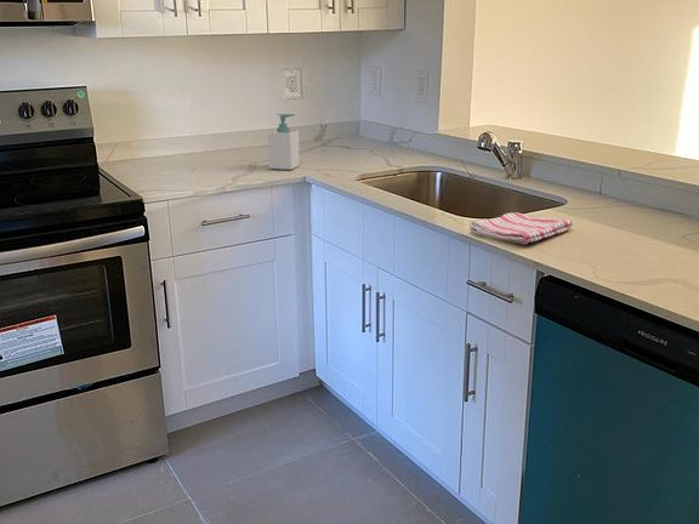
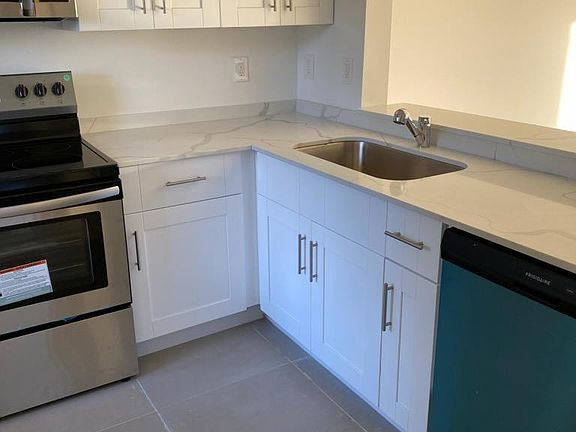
- dish towel [468,211,574,245]
- soap bottle [267,113,301,171]
